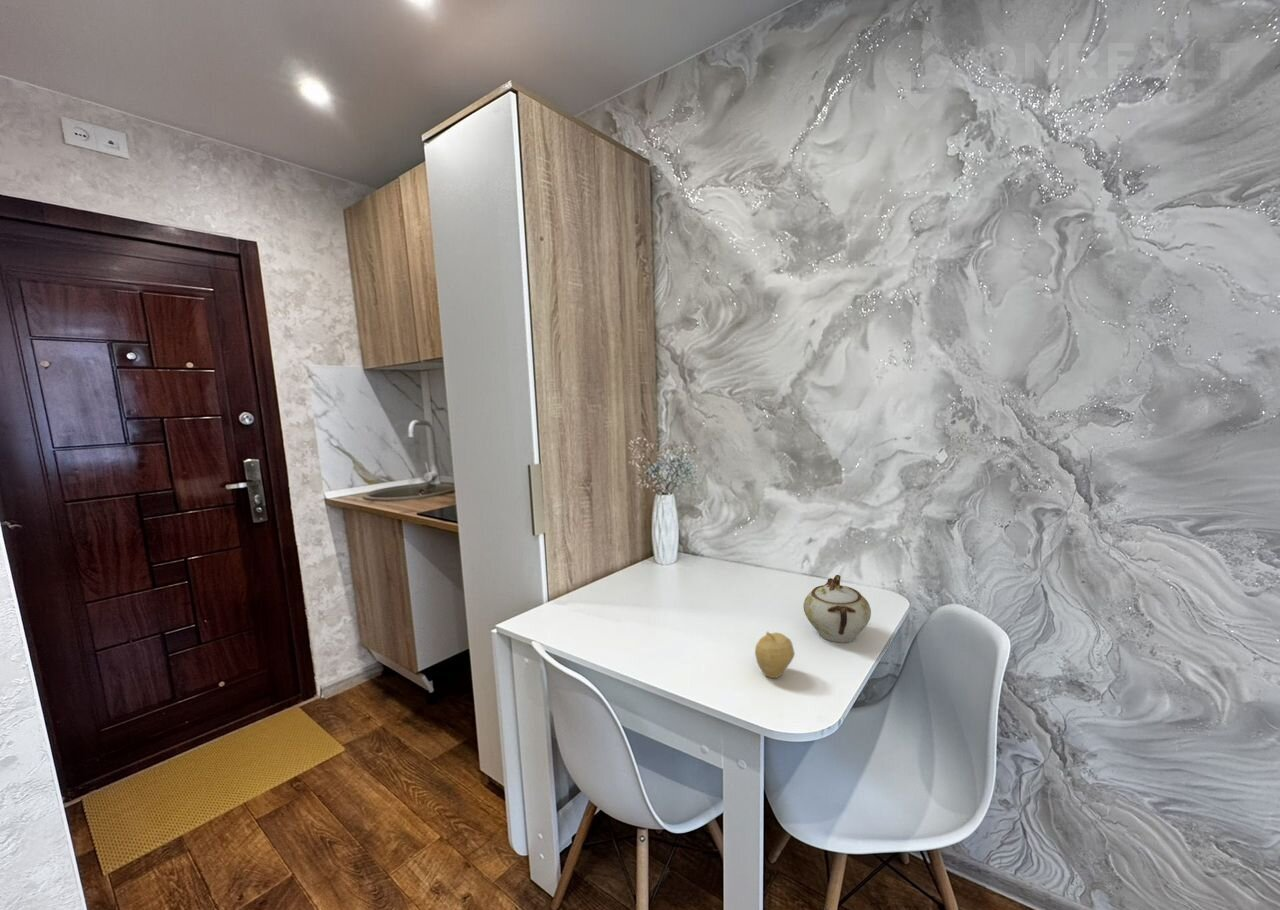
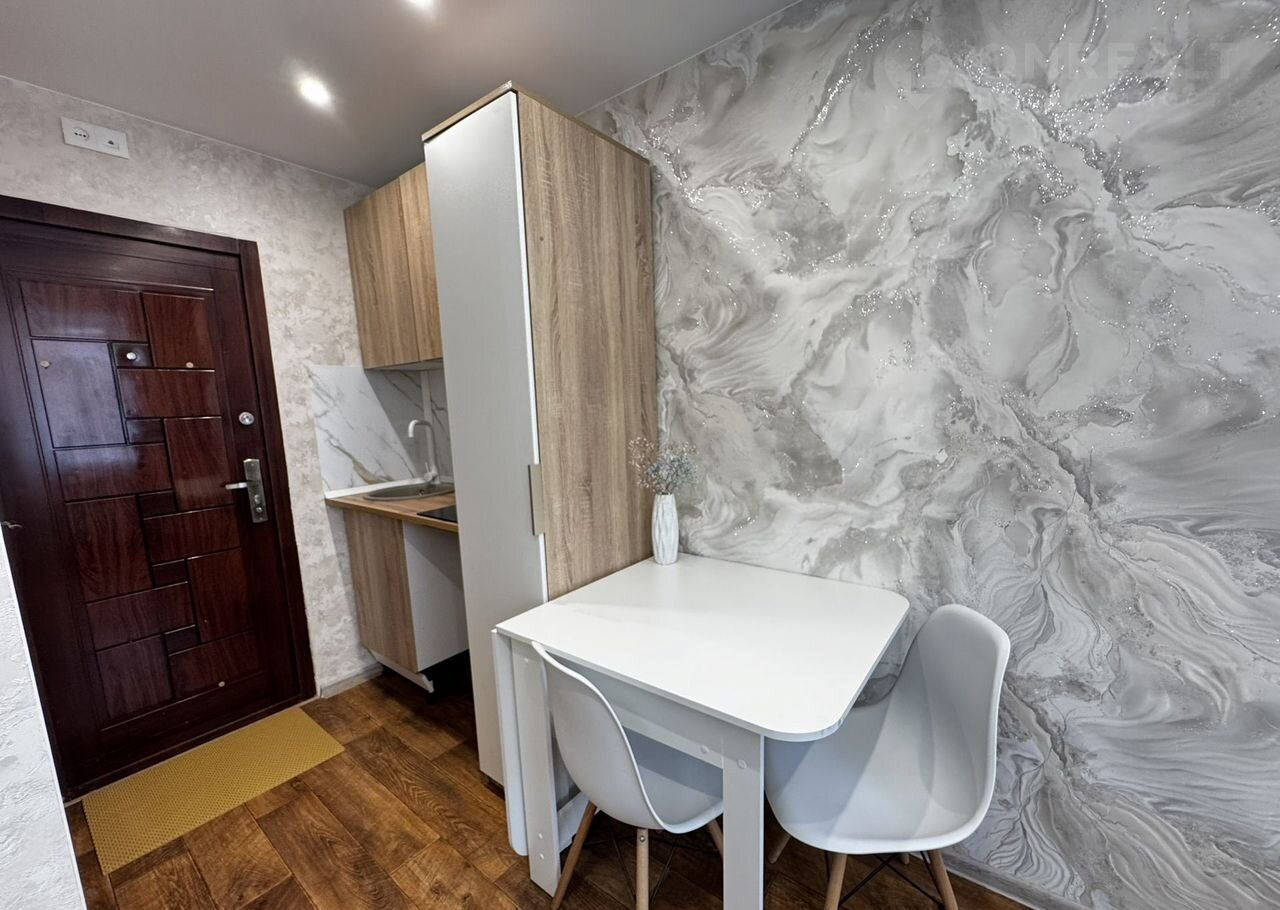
- sugar bowl [803,574,872,644]
- fruit [754,631,796,679]
